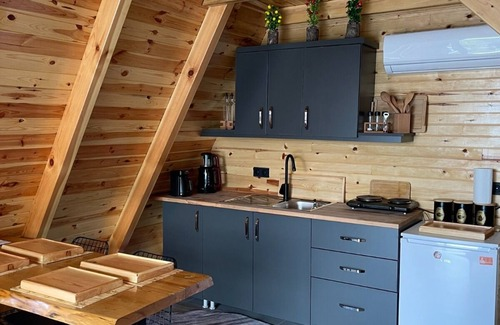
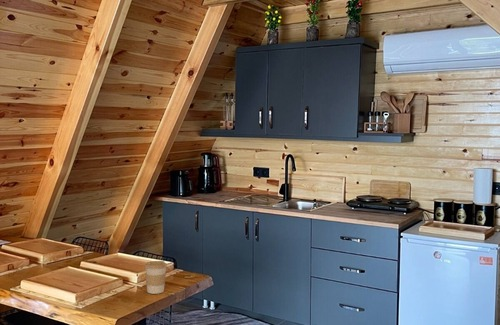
+ coffee cup [144,260,168,295]
